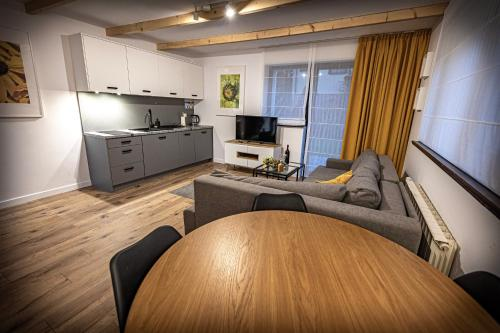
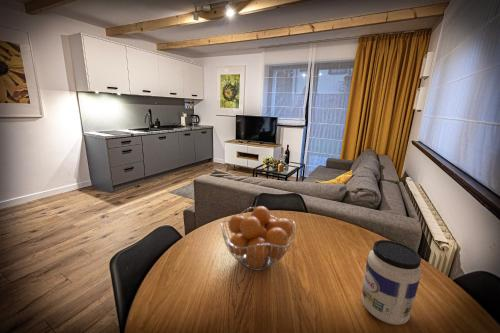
+ fruit basket [220,205,296,271]
+ jar [360,239,422,326]
